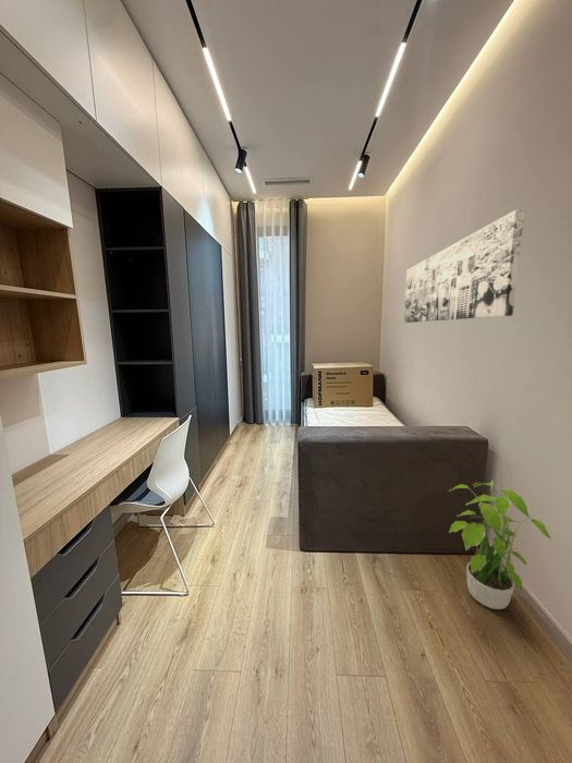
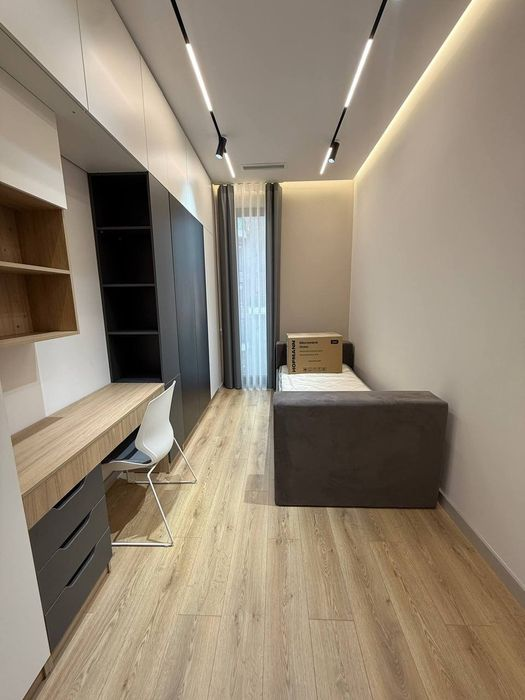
- wall art [403,208,525,324]
- potted plant [448,481,551,610]
